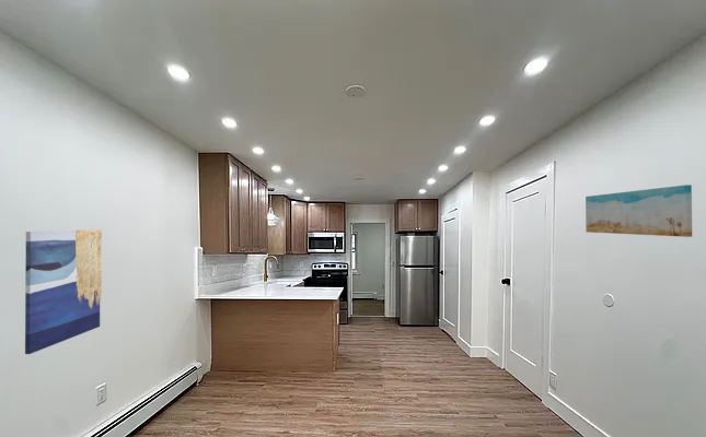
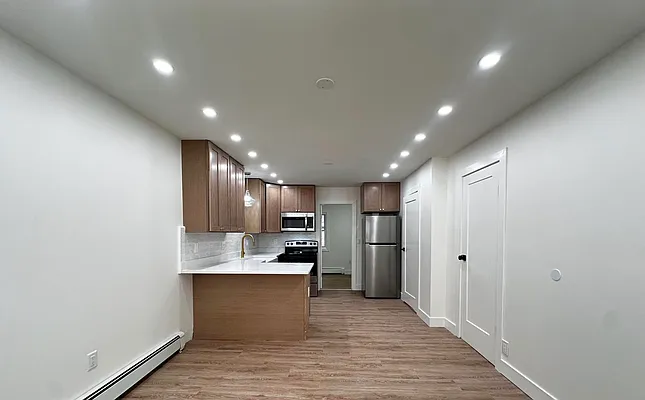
- wall art [24,228,103,355]
- wall art [585,184,693,238]
